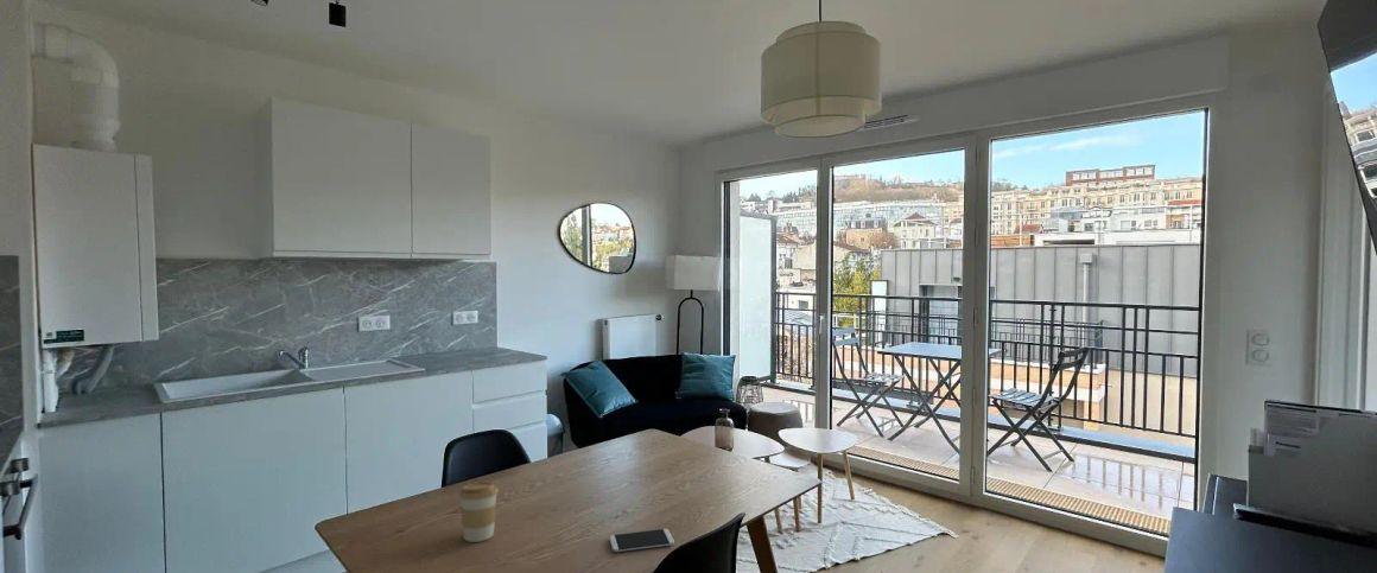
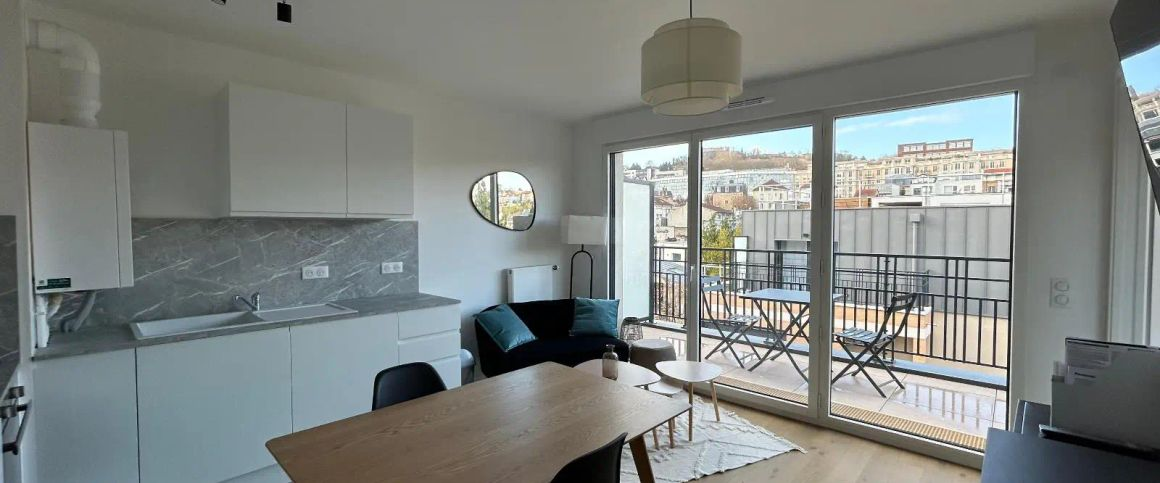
- coffee cup [457,480,500,543]
- smartphone [609,528,675,553]
